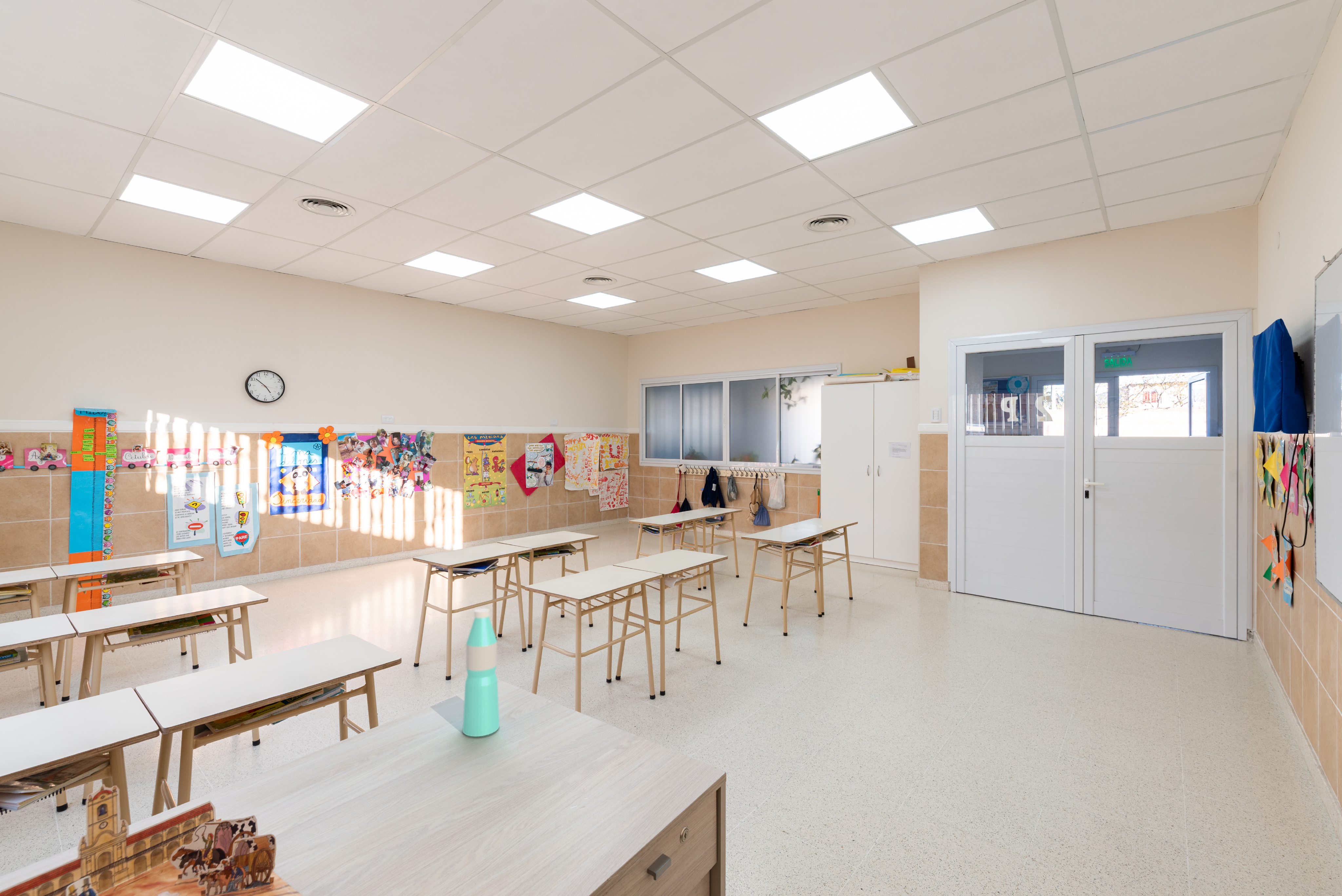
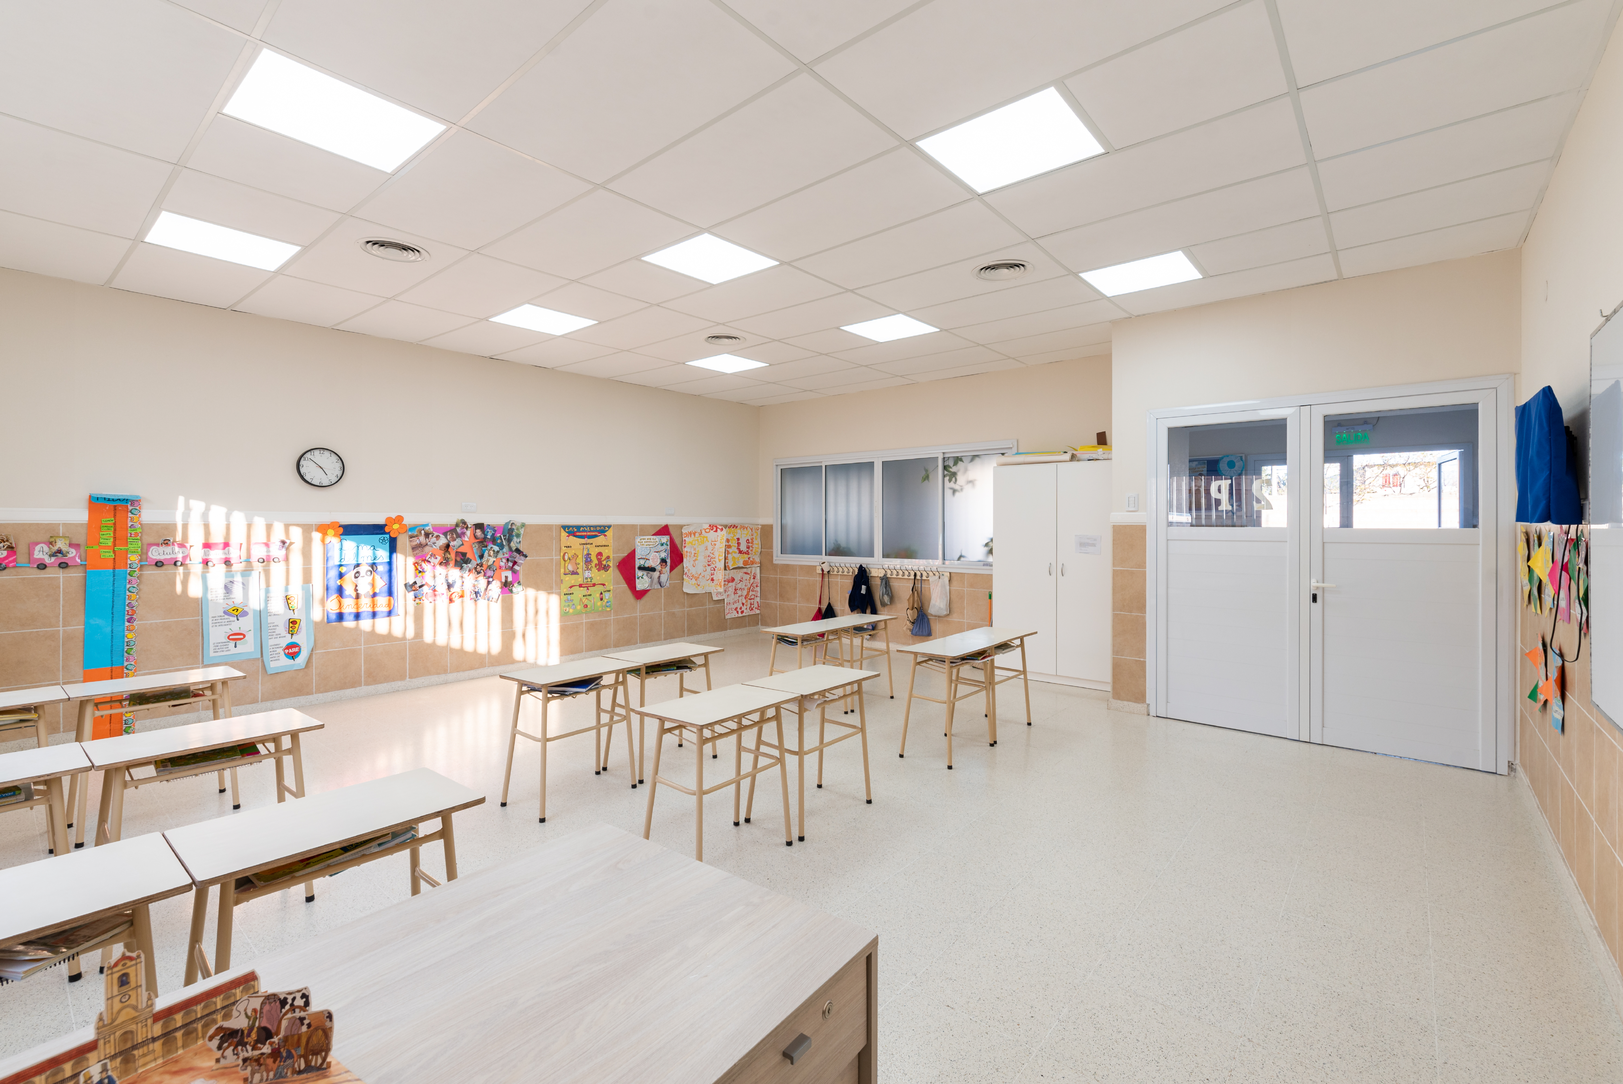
- water bottle [462,608,500,737]
